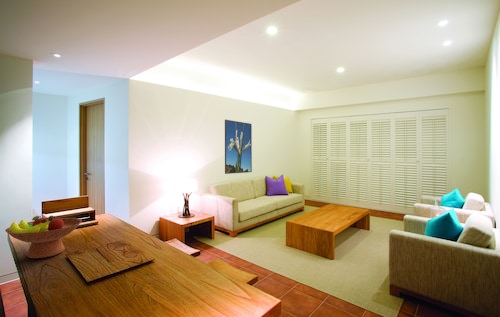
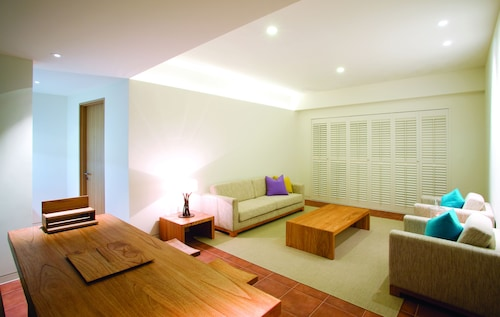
- fruit bowl [4,215,83,259]
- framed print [224,119,253,175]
